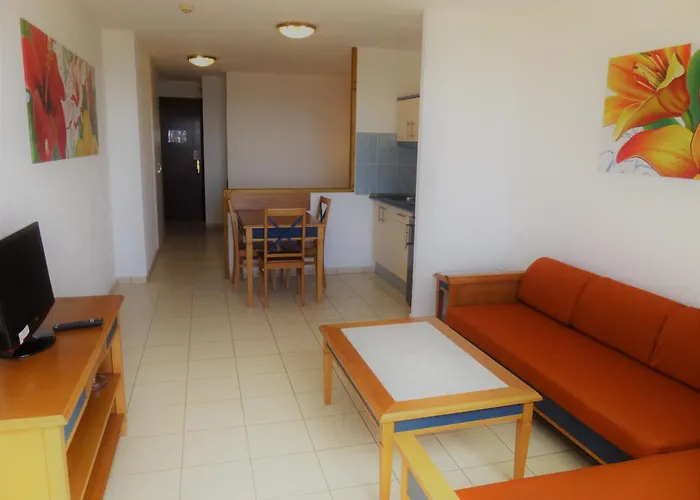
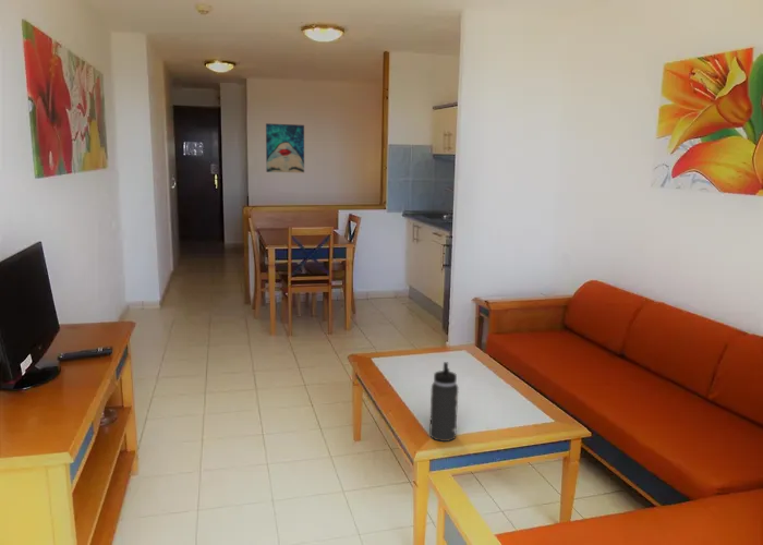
+ thermos bottle [428,361,459,443]
+ wall art [265,122,305,173]
